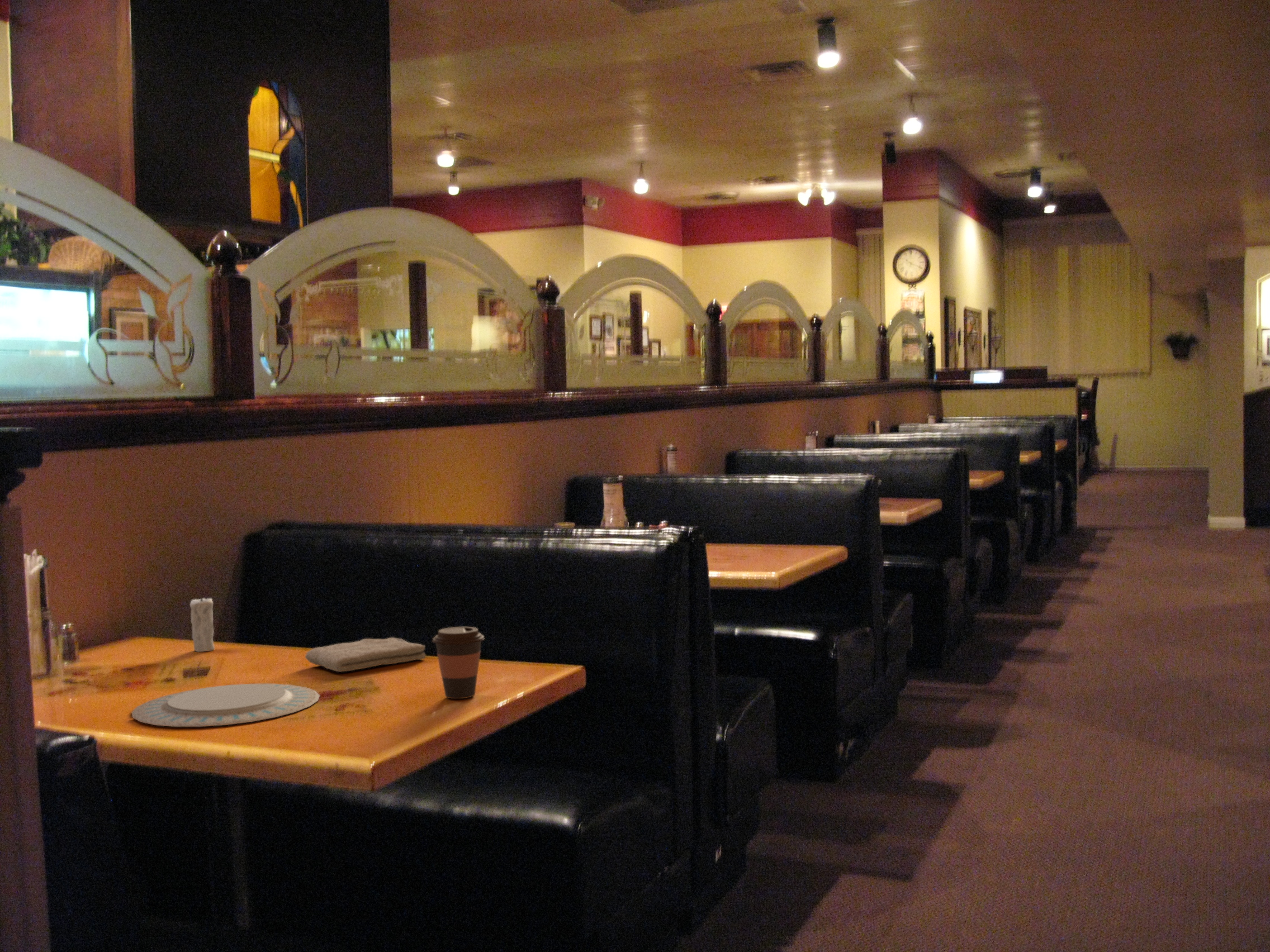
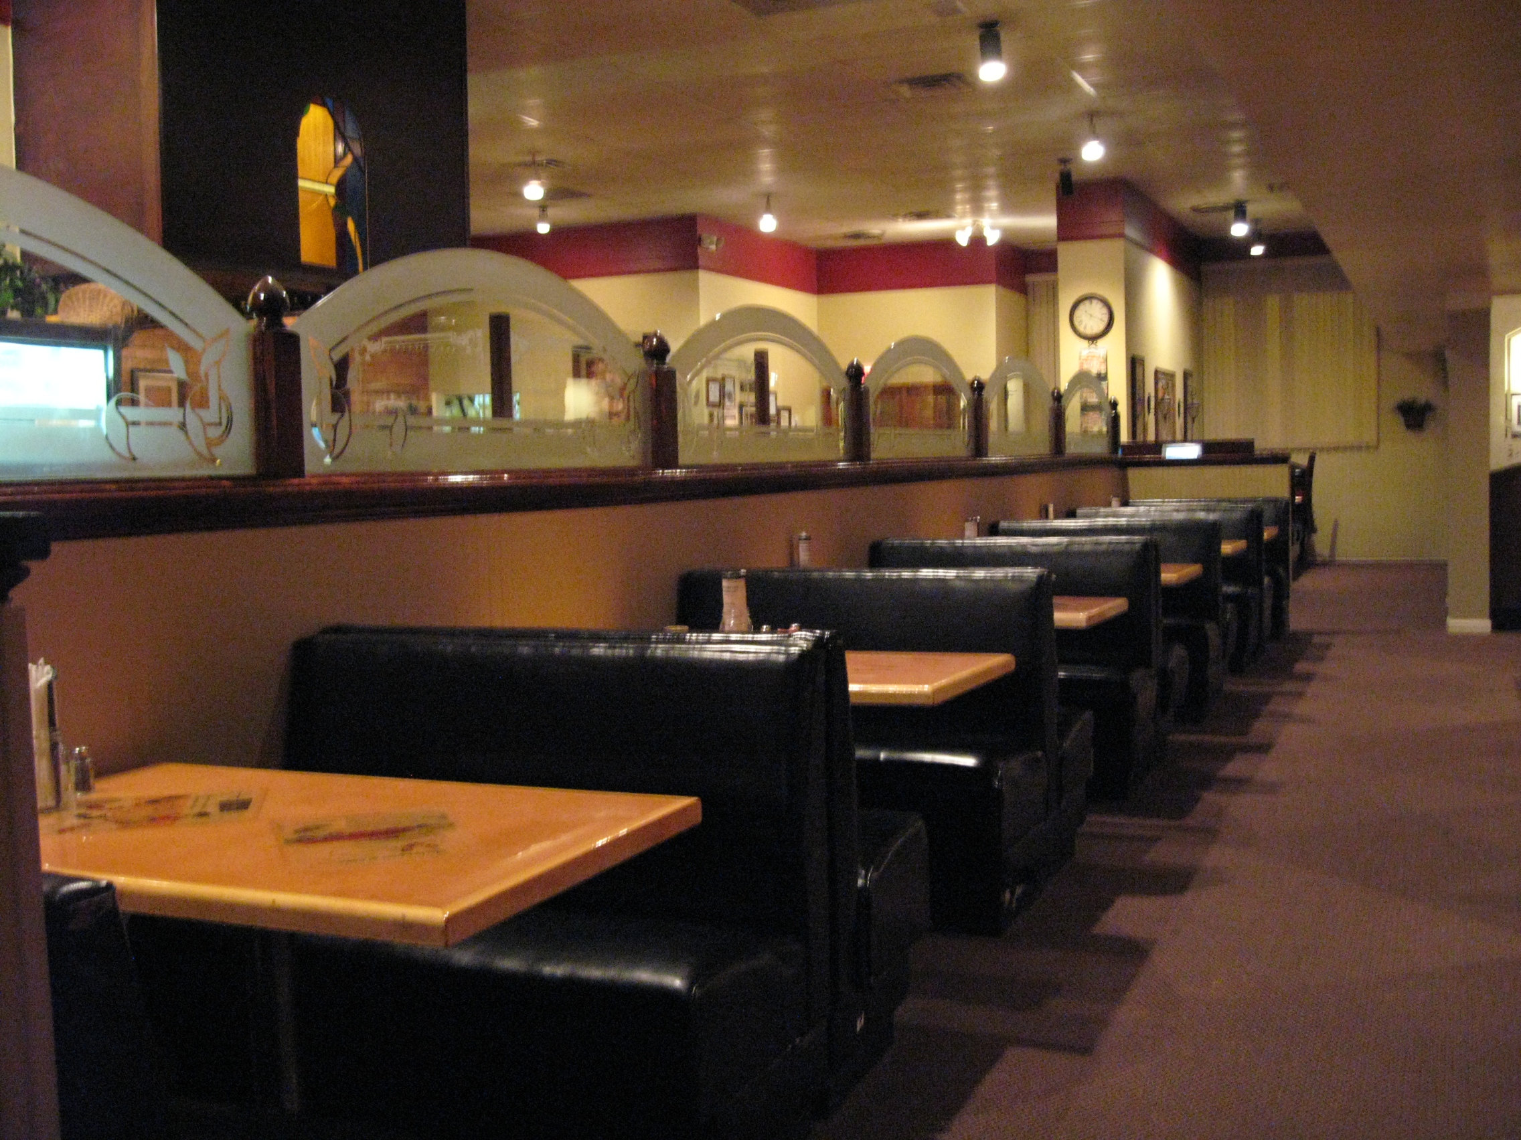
- chinaware [131,683,320,727]
- candle [189,589,215,653]
- coffee cup [432,626,485,699]
- washcloth [305,637,427,673]
